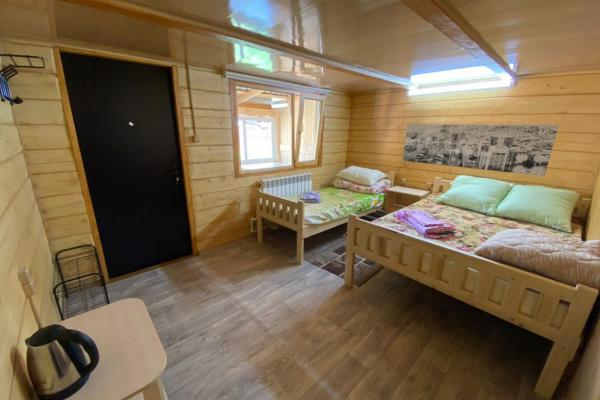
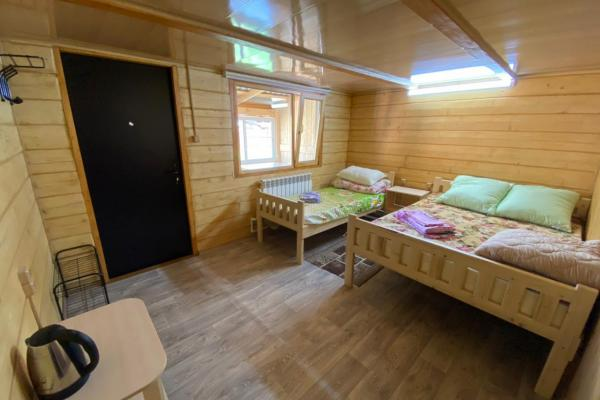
- wall art [402,123,560,177]
